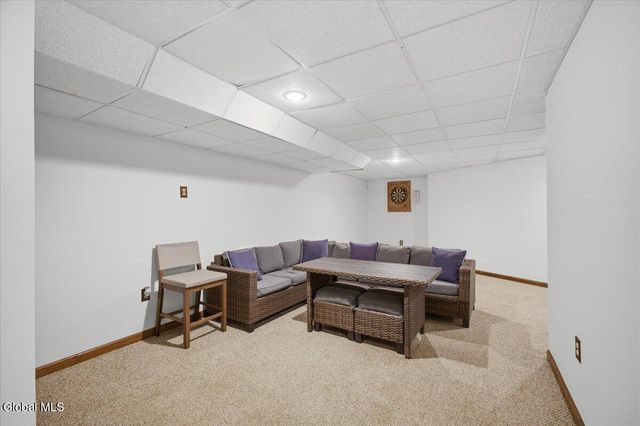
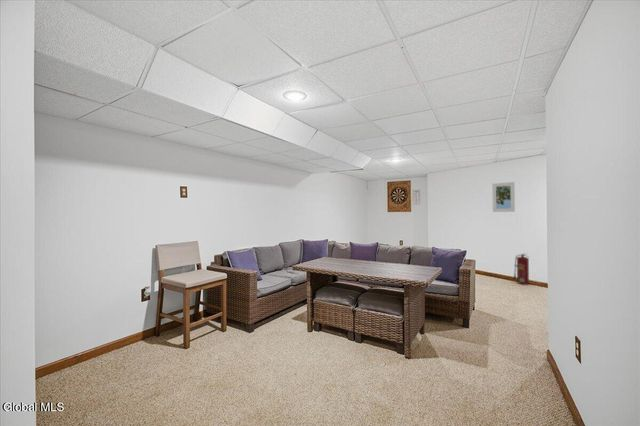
+ fire extinguisher [512,252,530,286]
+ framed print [491,181,516,213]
